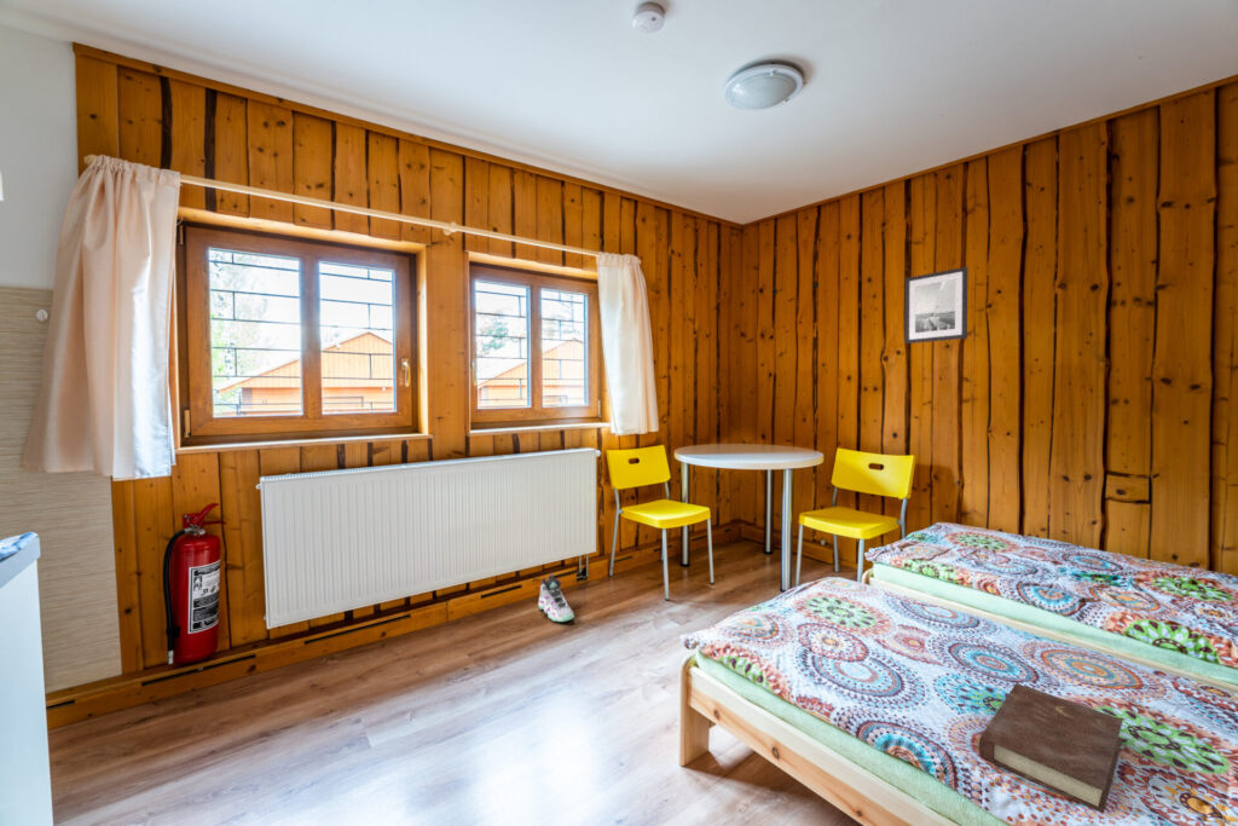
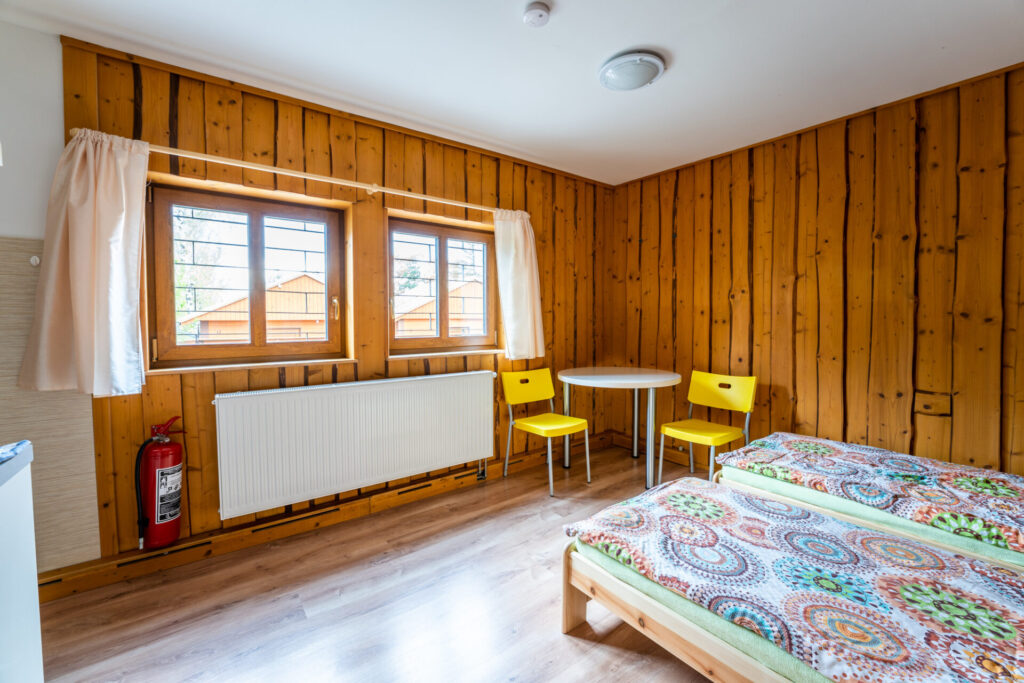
- sneaker [538,572,575,623]
- book [978,682,1123,814]
- wall art [903,266,968,345]
